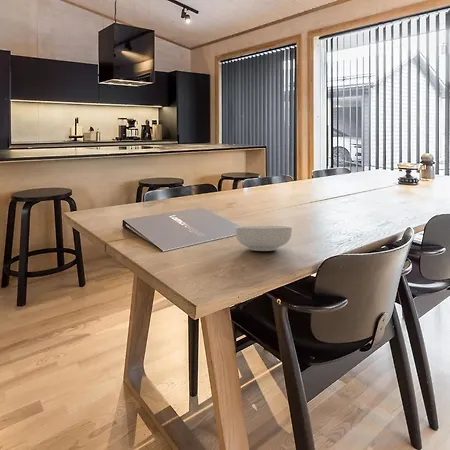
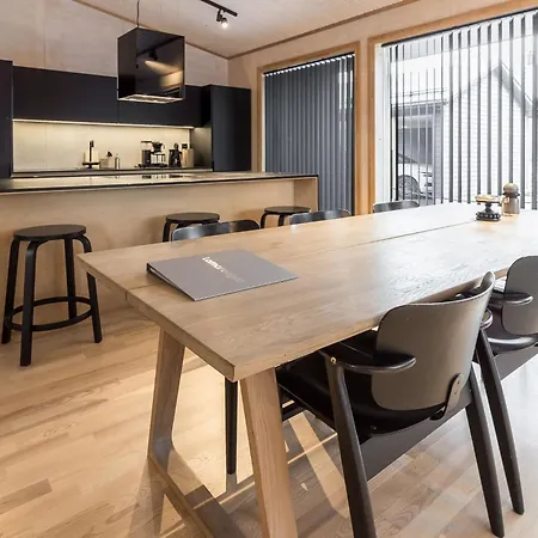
- cereal bowl [234,225,293,252]
